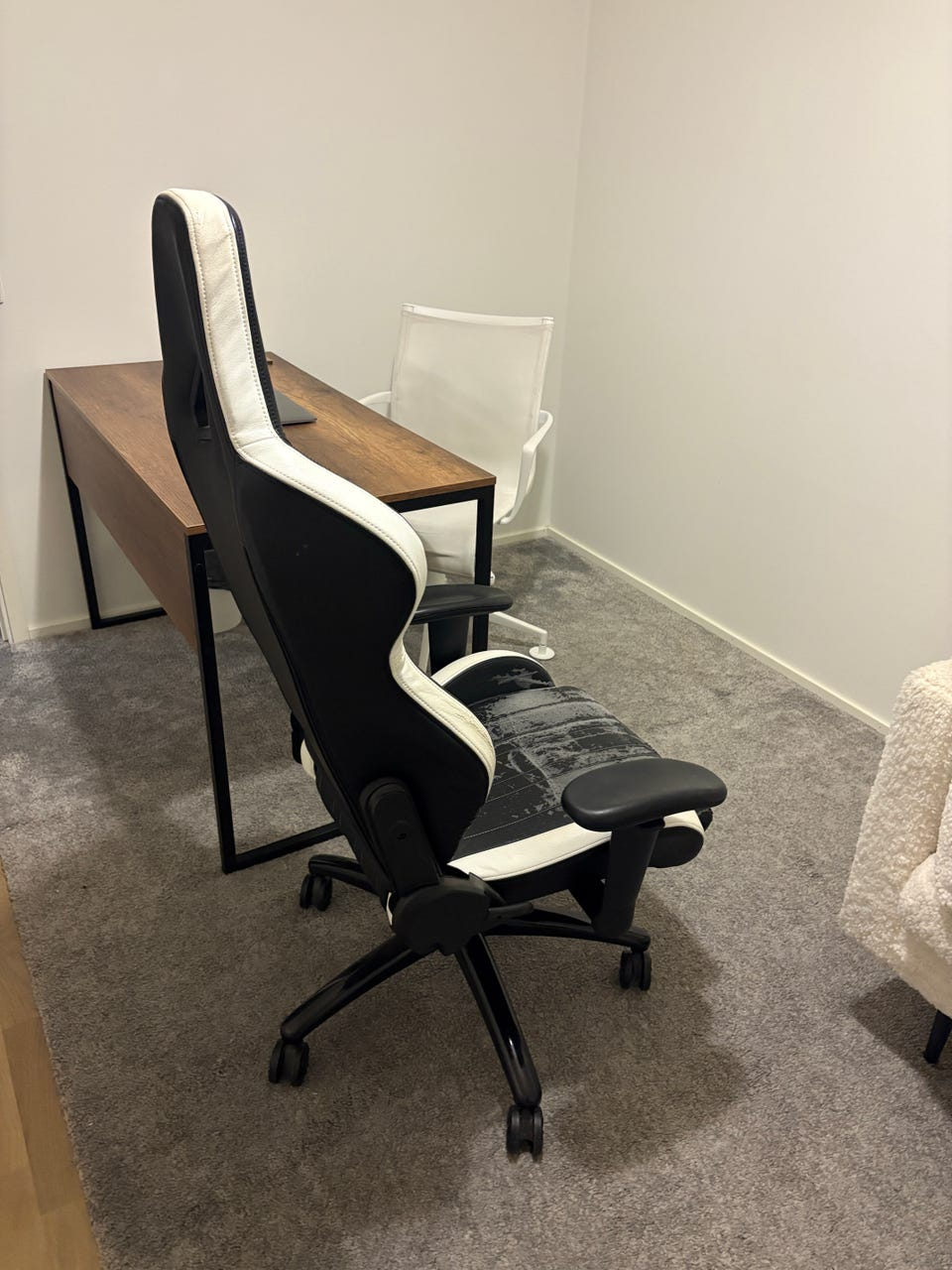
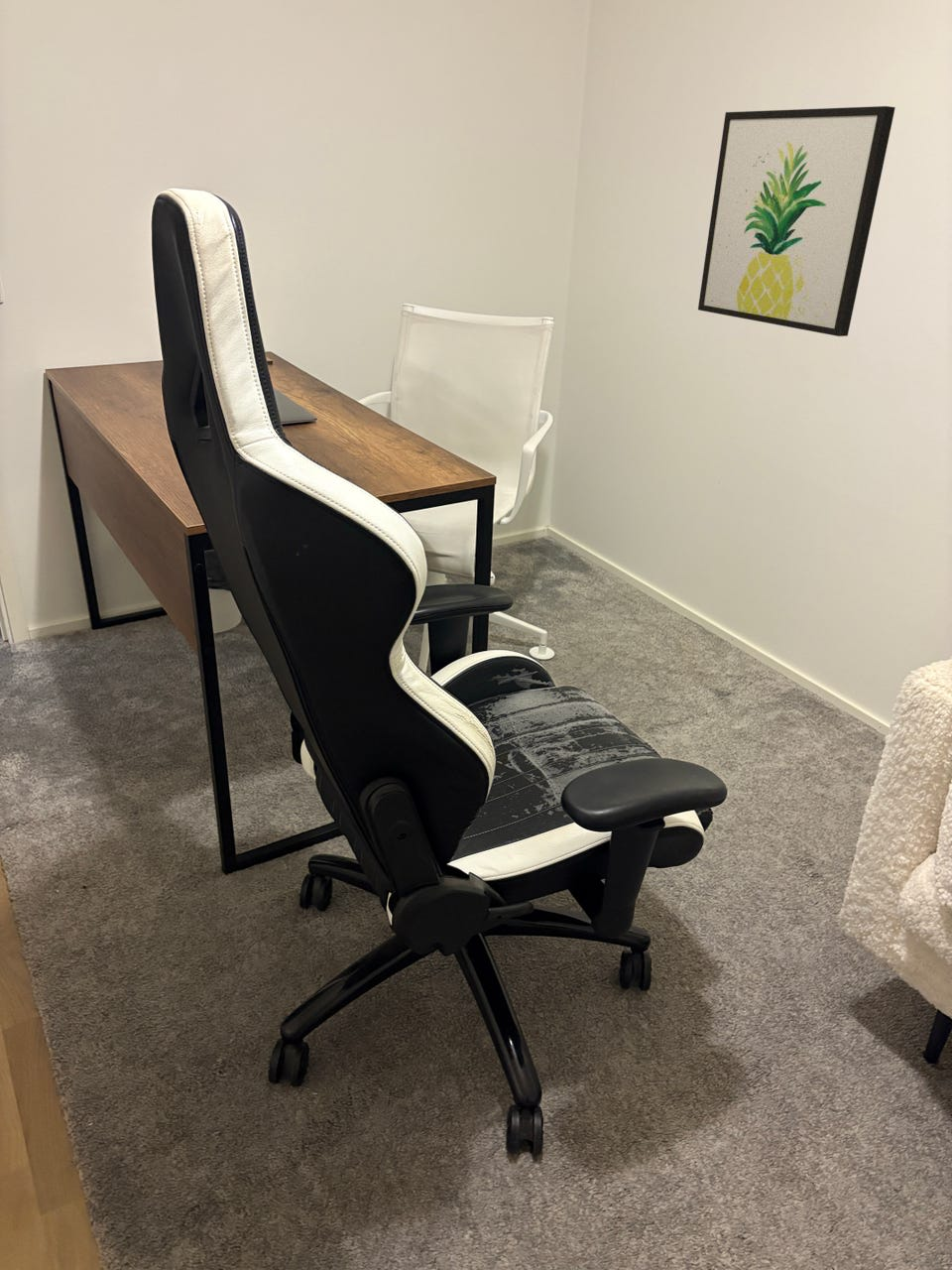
+ wall art [697,105,896,337]
